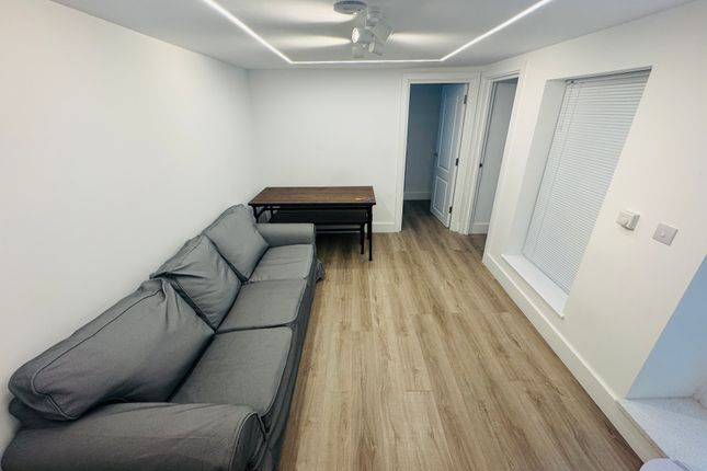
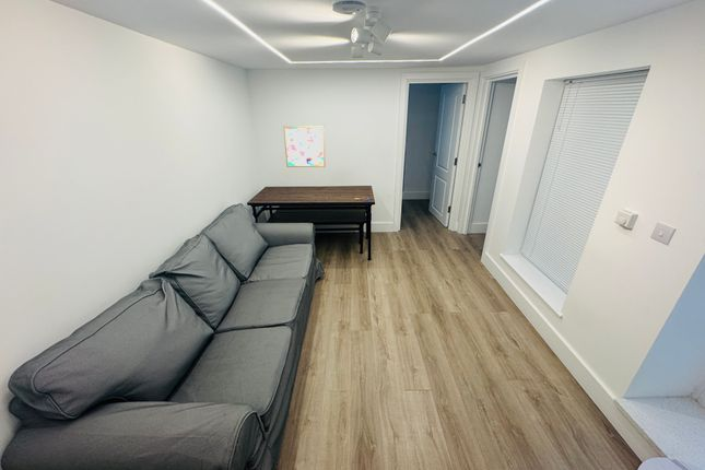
+ wall art [282,125,327,168]
